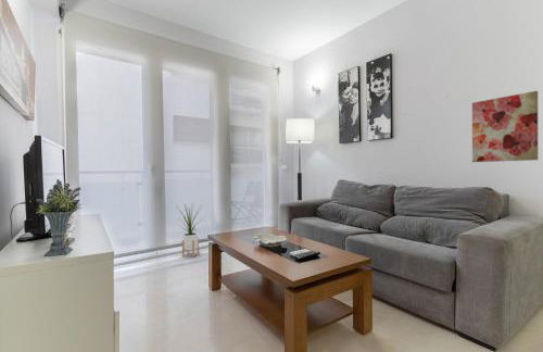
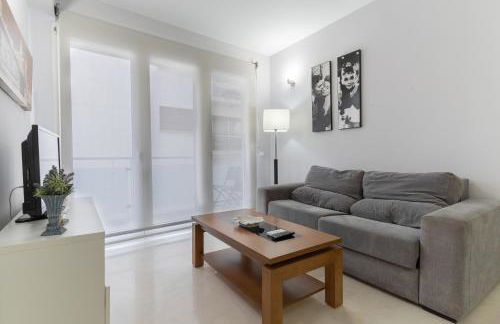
- house plant [176,203,205,257]
- wall art [471,90,539,163]
